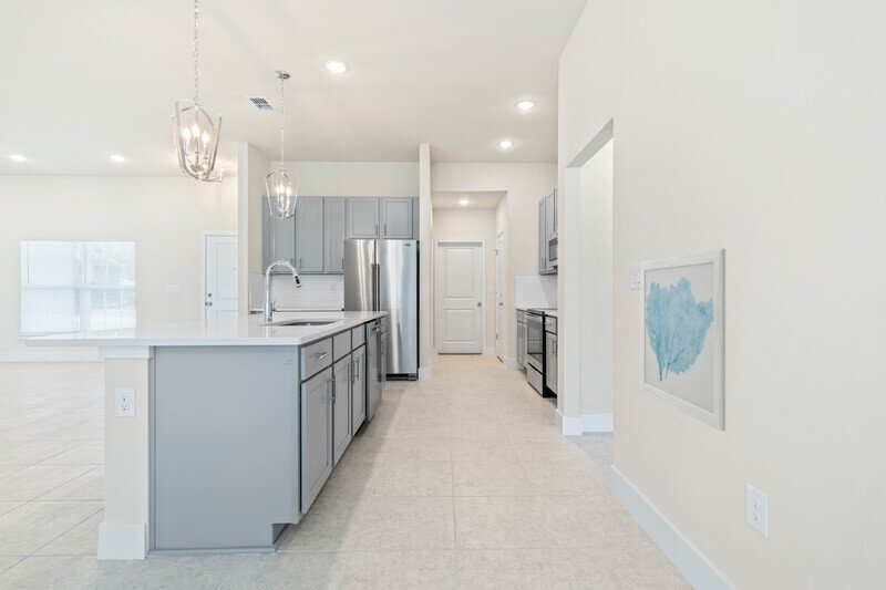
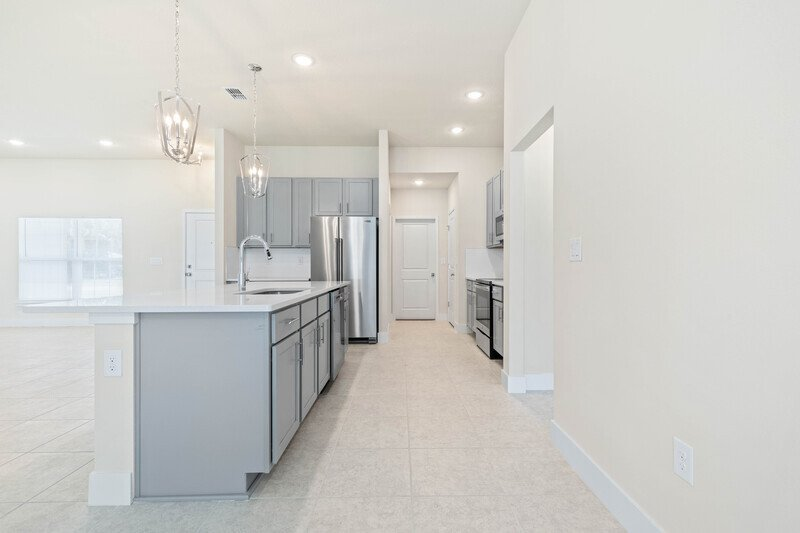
- wall art [639,248,727,433]
